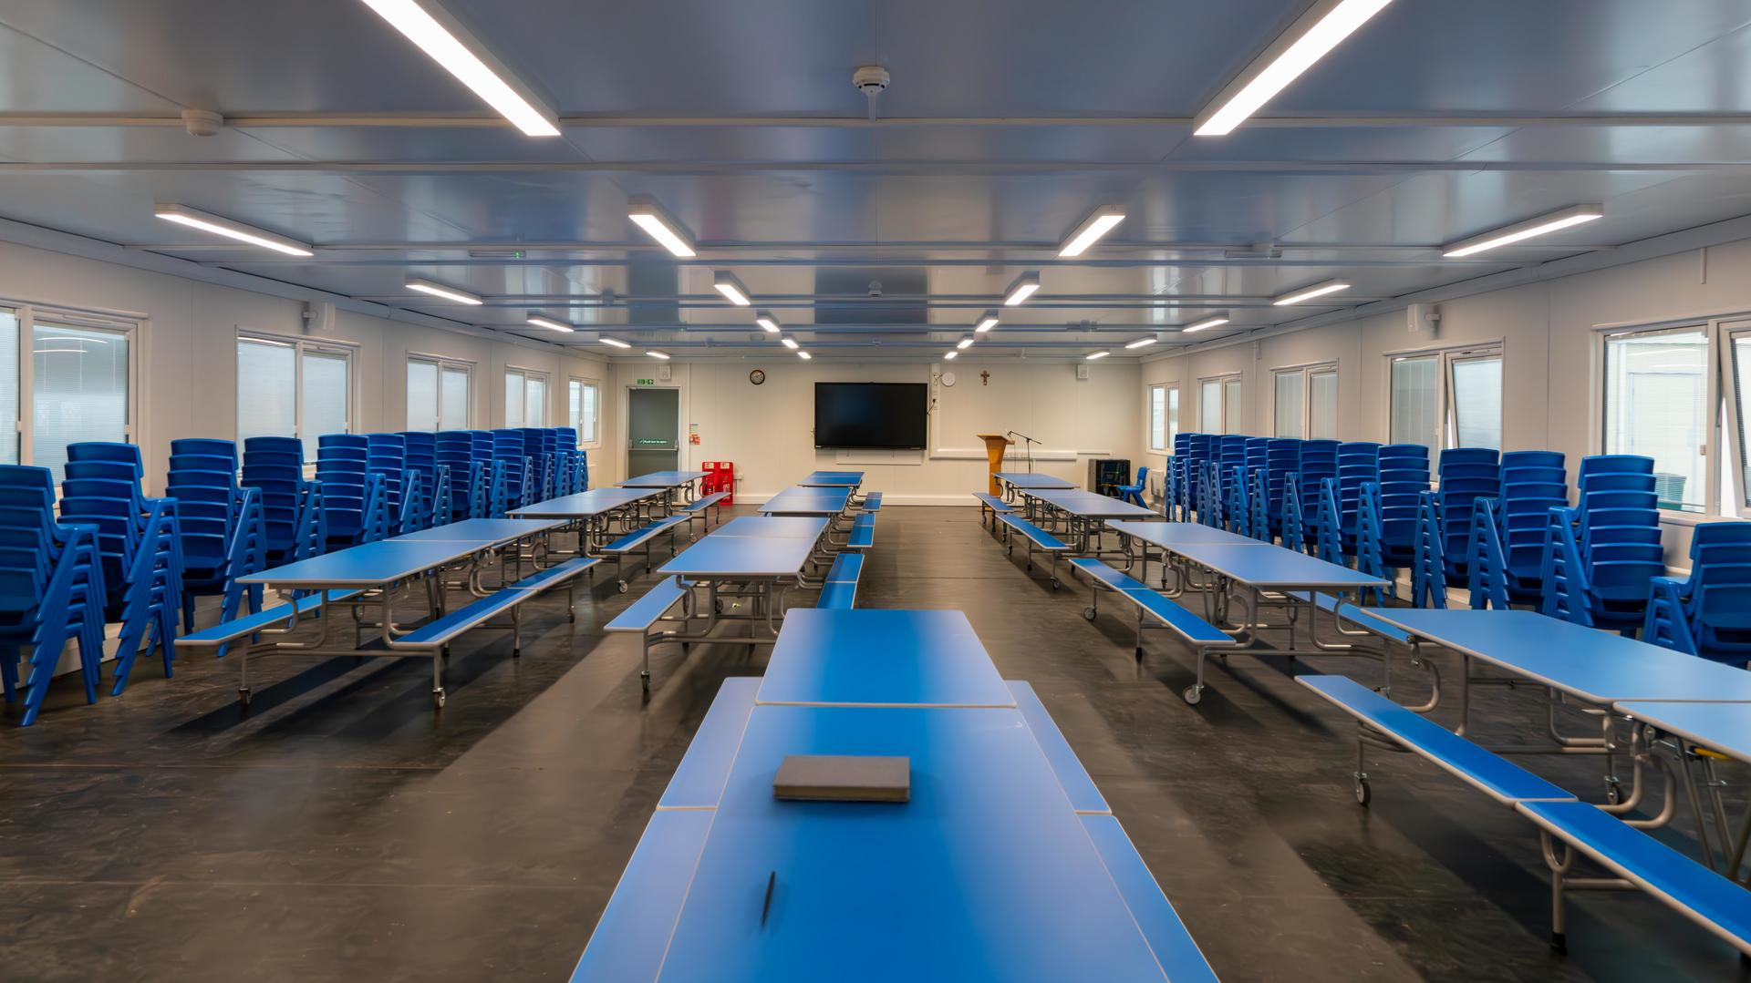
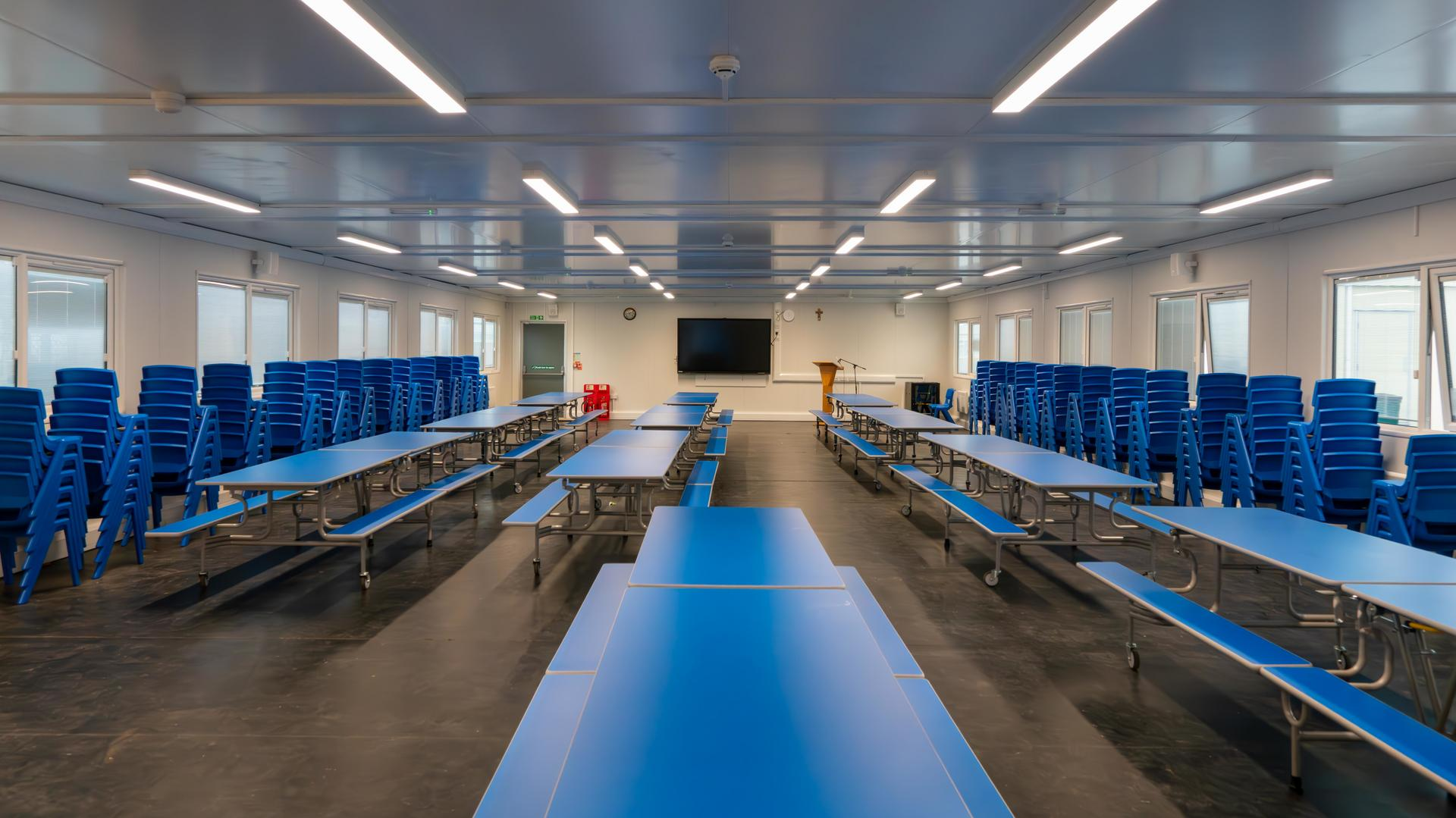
- notebook [772,755,912,803]
- pen [760,870,777,929]
